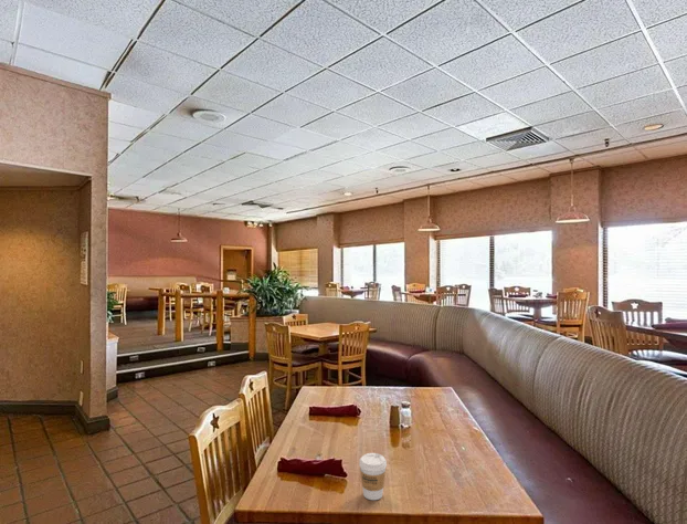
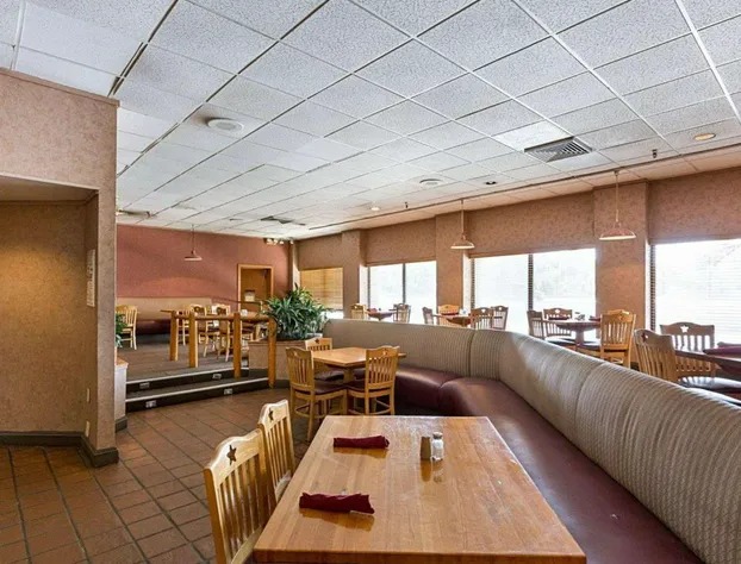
- coffee cup [358,452,388,501]
